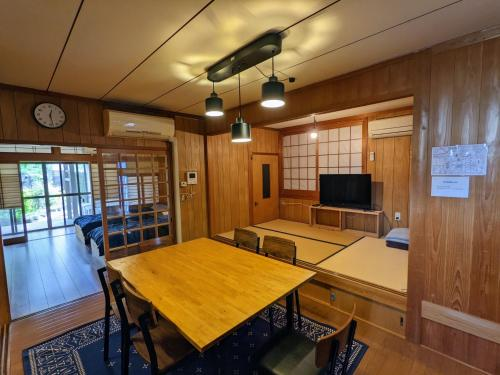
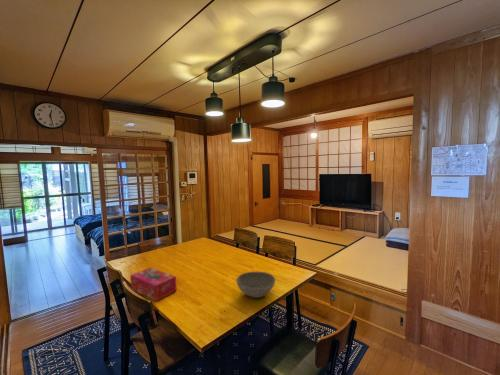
+ bowl [235,271,276,299]
+ tissue box [129,267,178,302]
